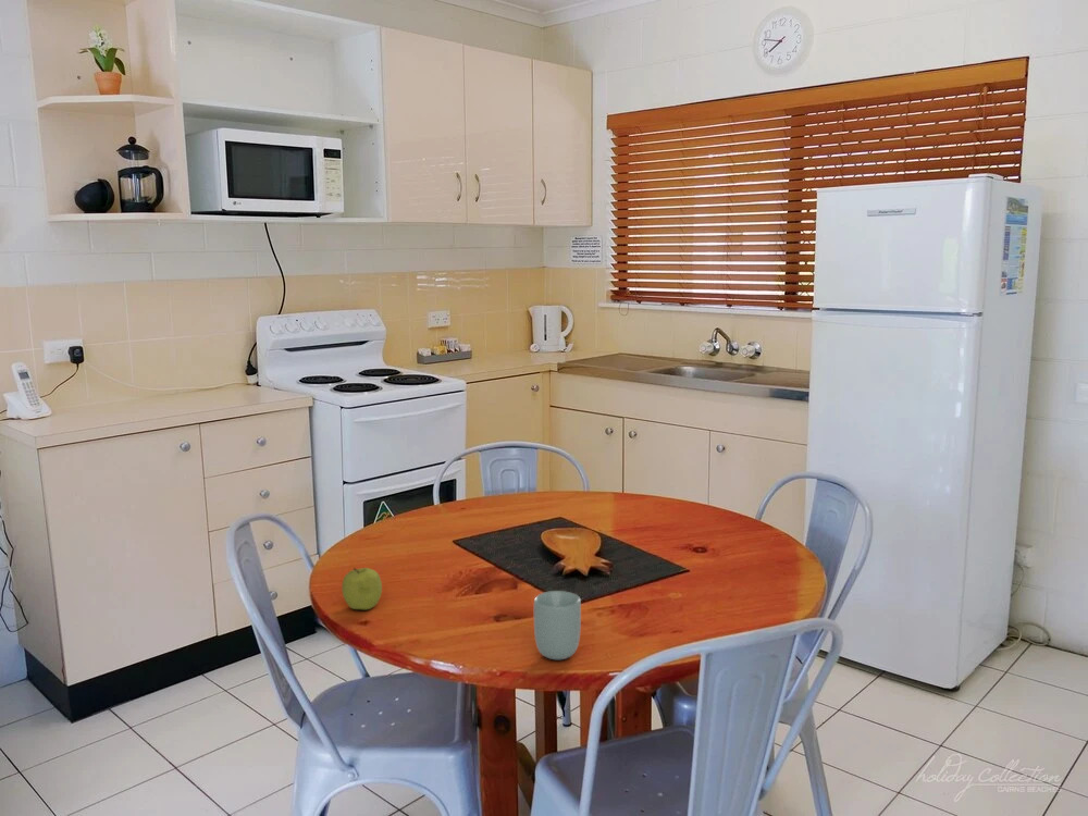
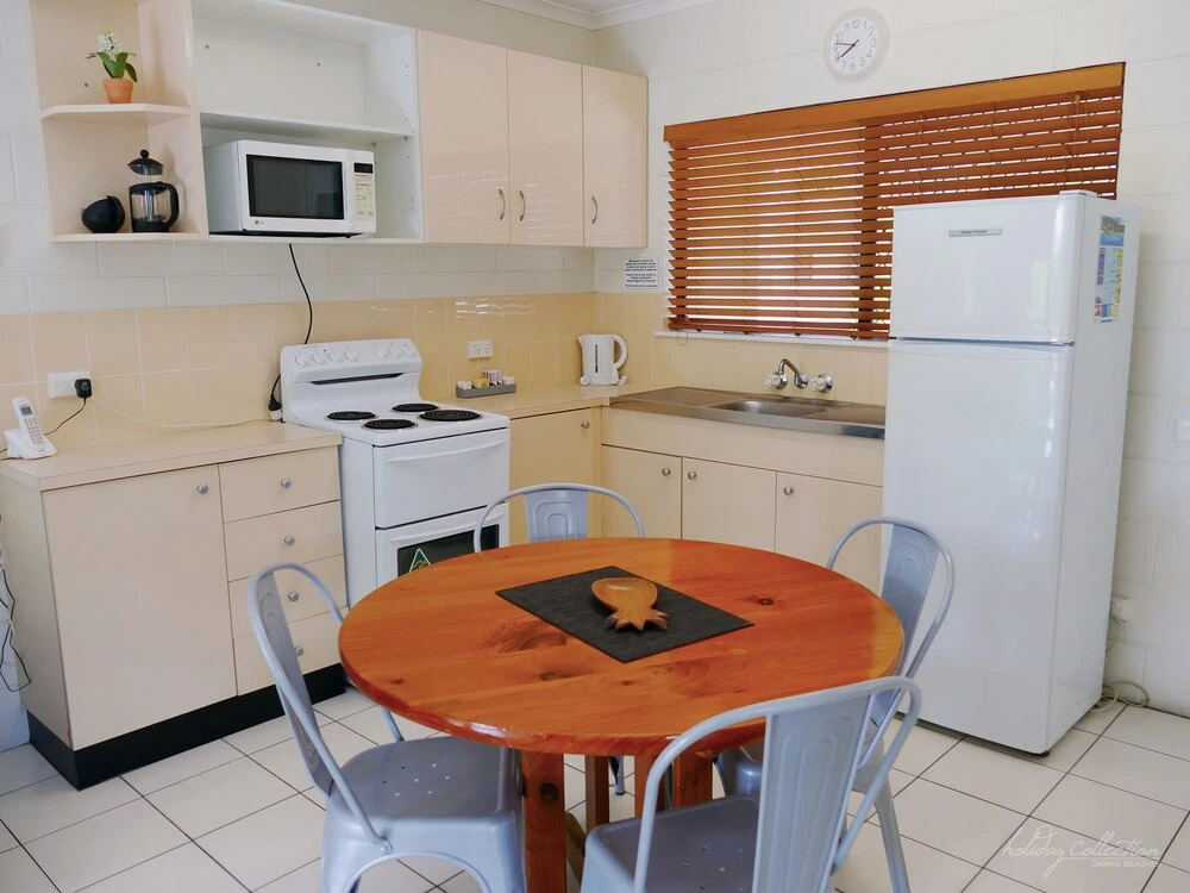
- fruit [341,567,383,610]
- cup [533,590,582,660]
